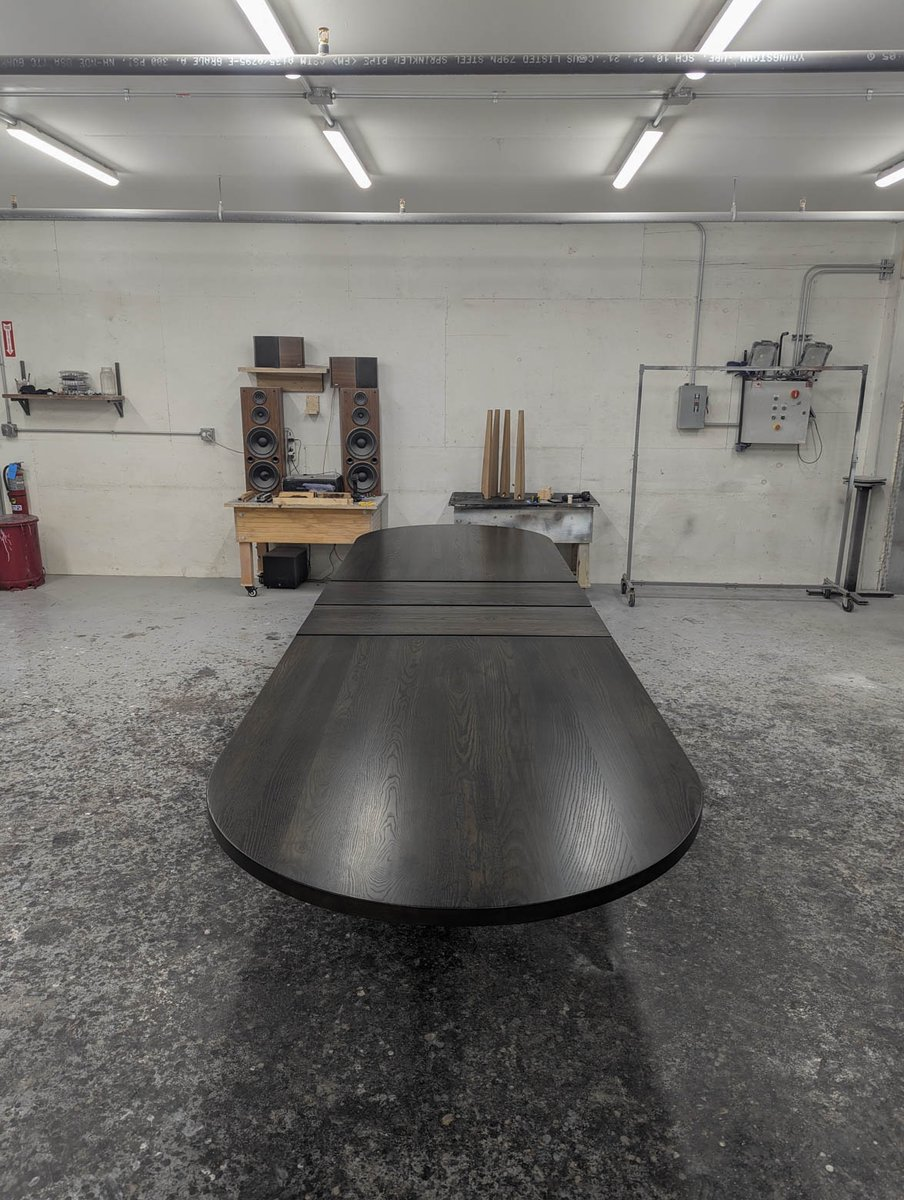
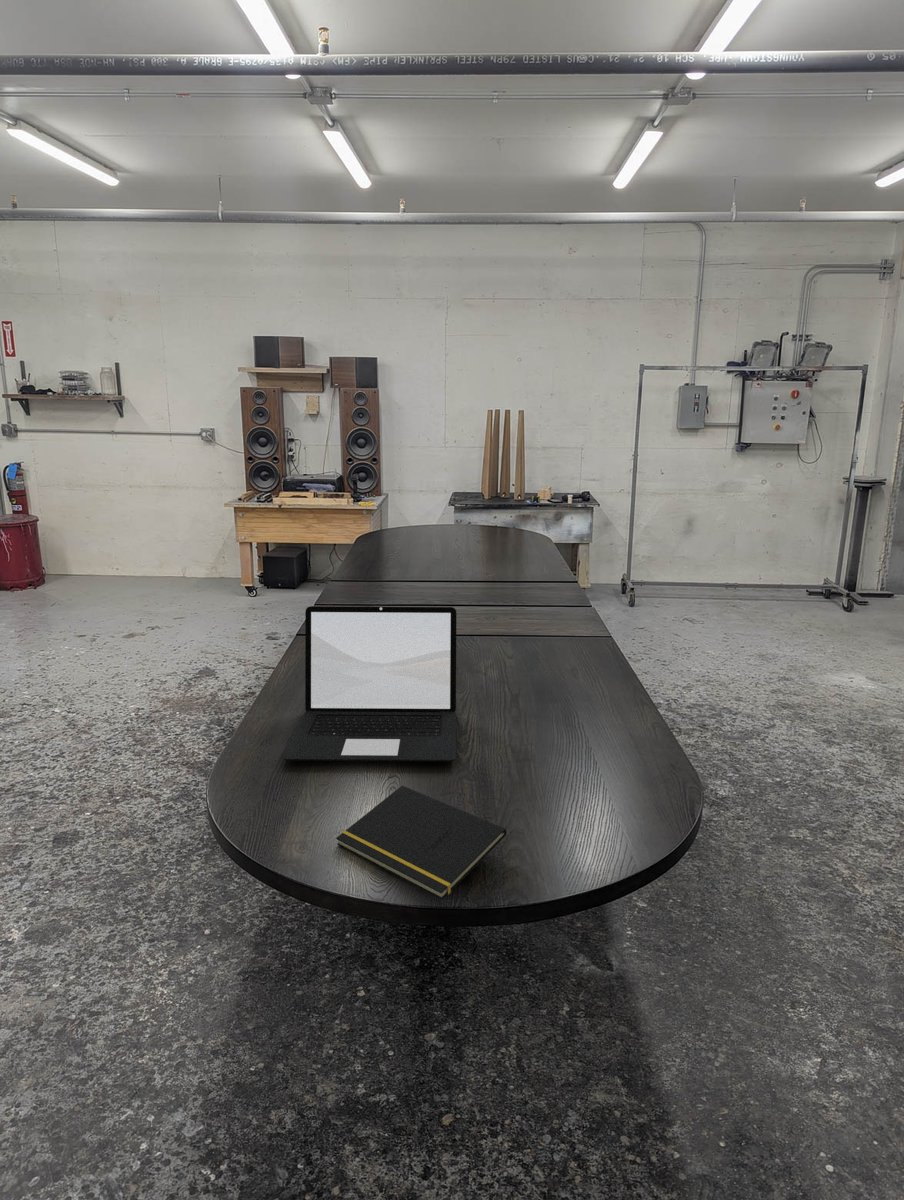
+ laptop [281,605,457,762]
+ notepad [335,785,507,901]
